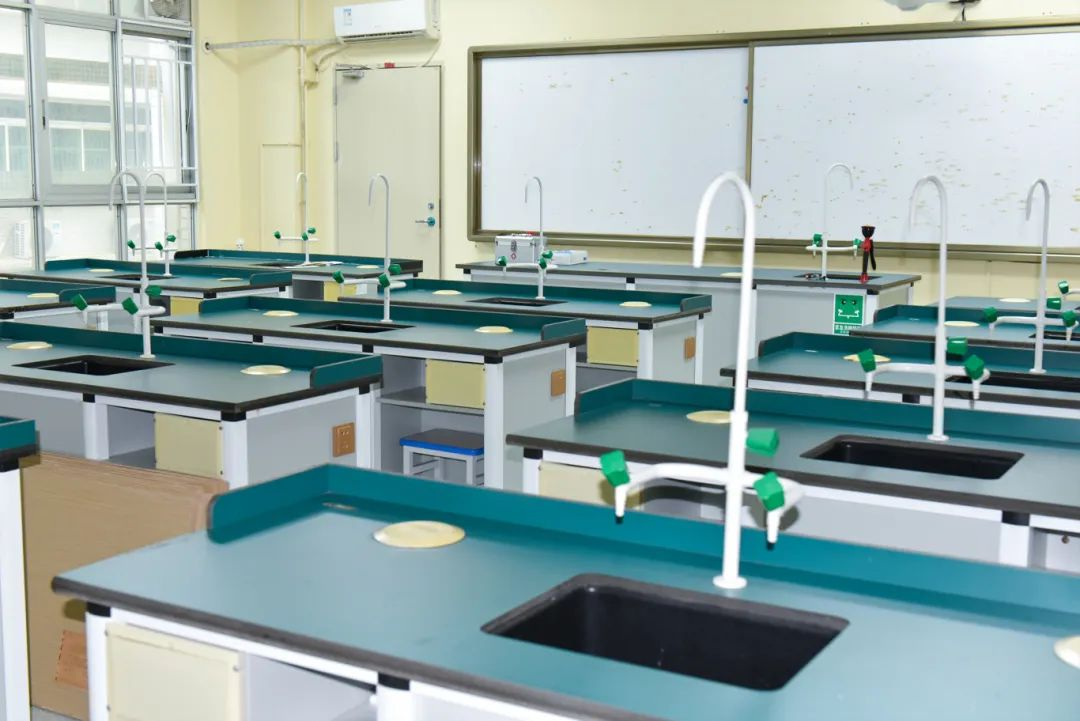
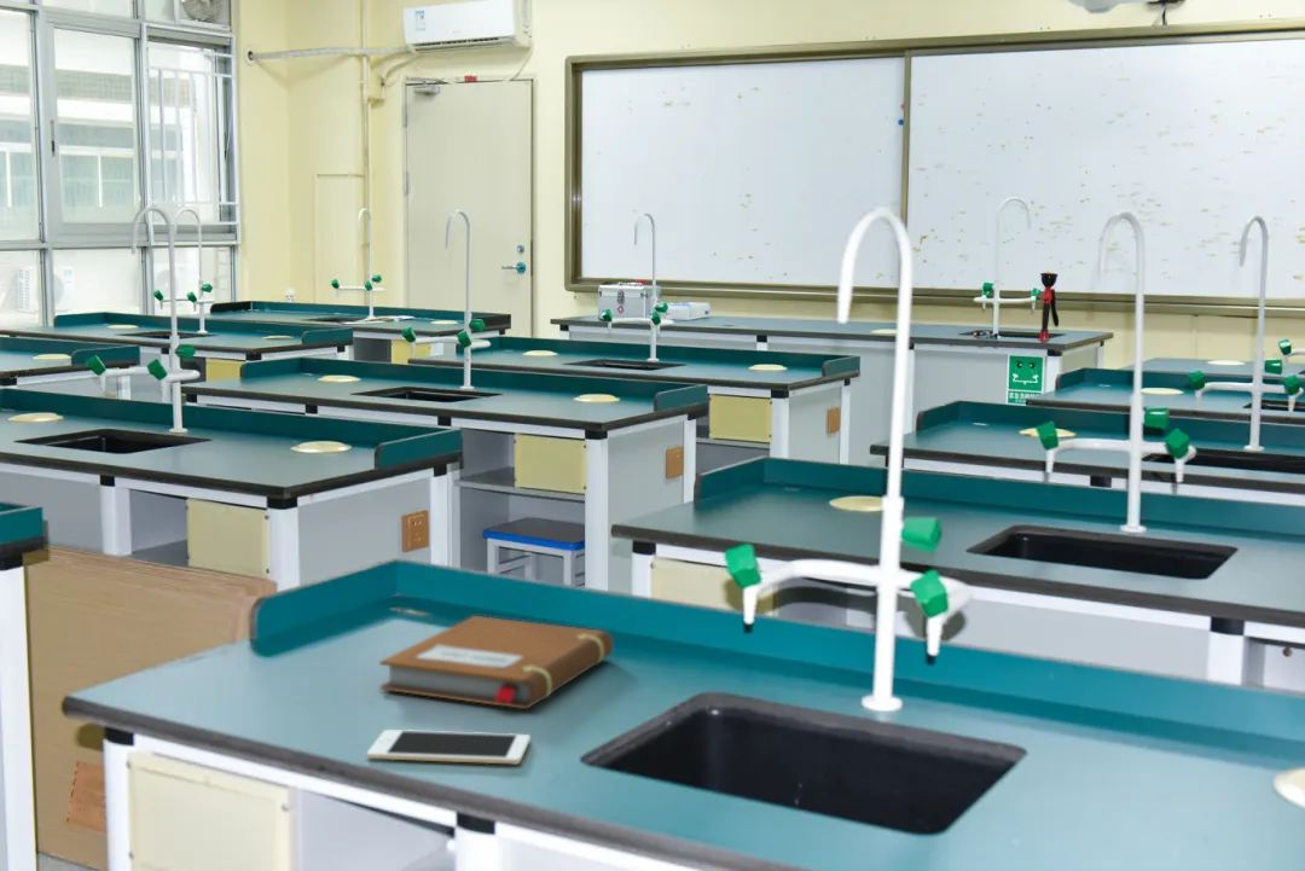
+ cell phone [366,728,532,766]
+ notebook [379,615,614,710]
